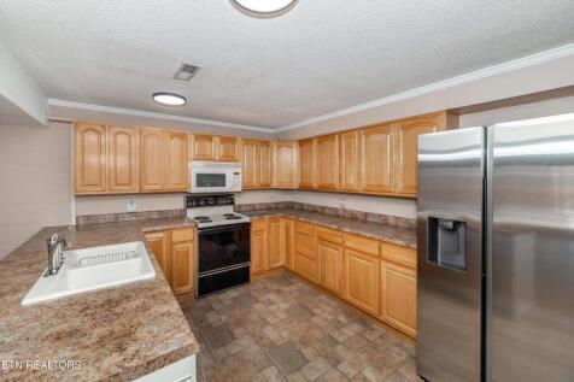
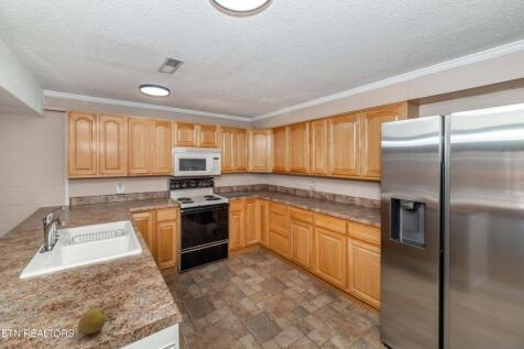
+ fruit [77,306,107,335]
